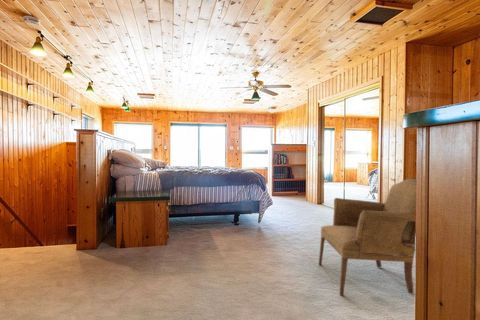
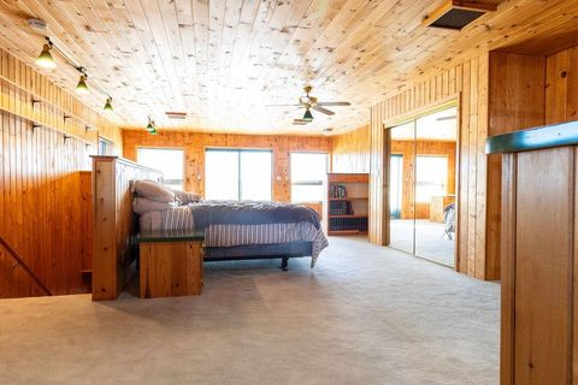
- armchair [318,178,417,297]
